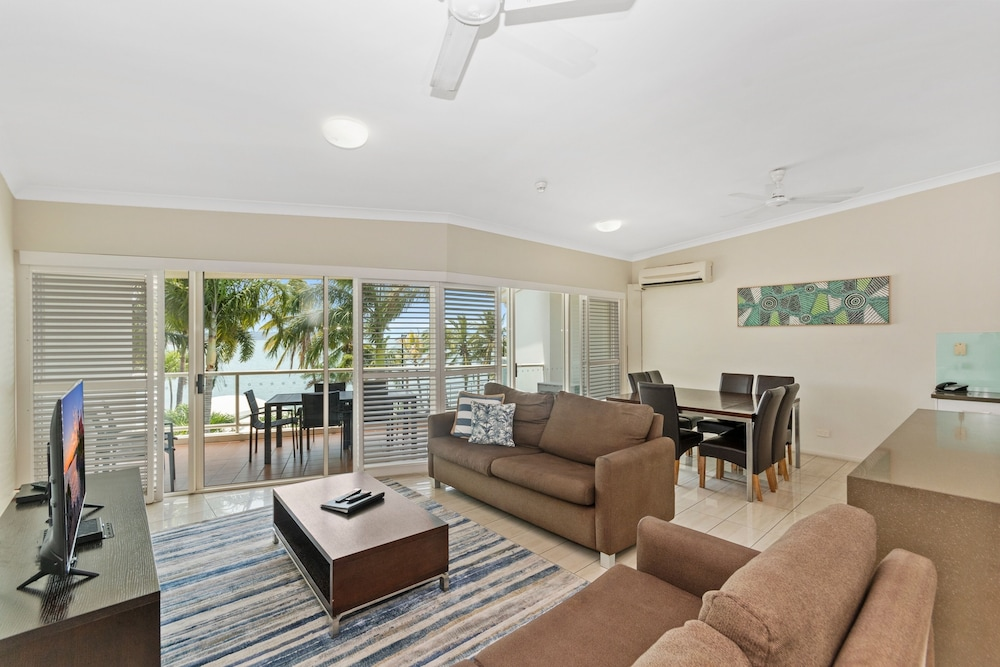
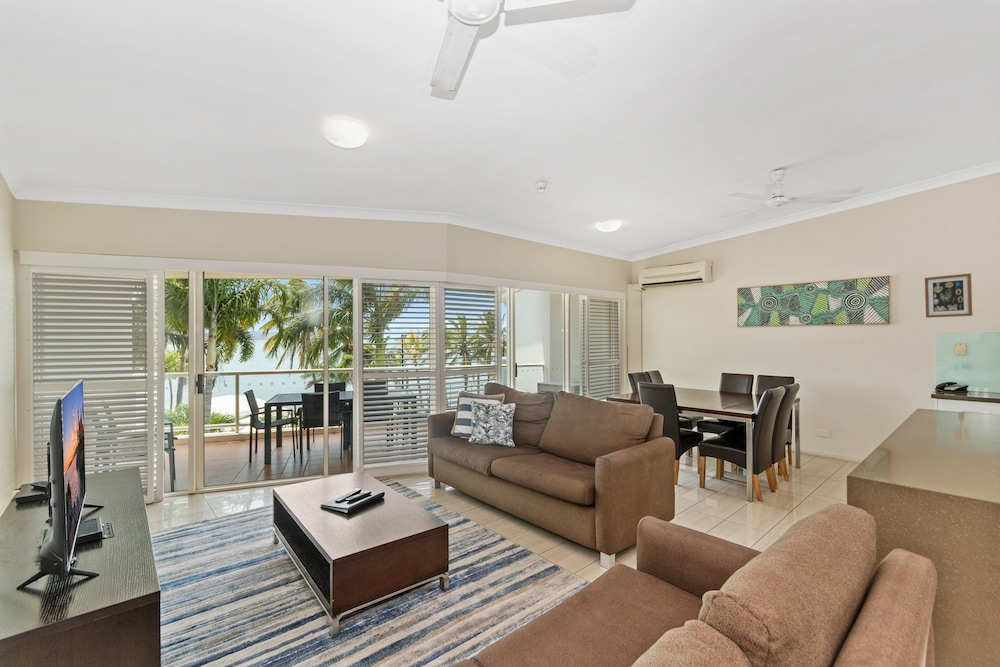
+ wall art [924,272,973,319]
